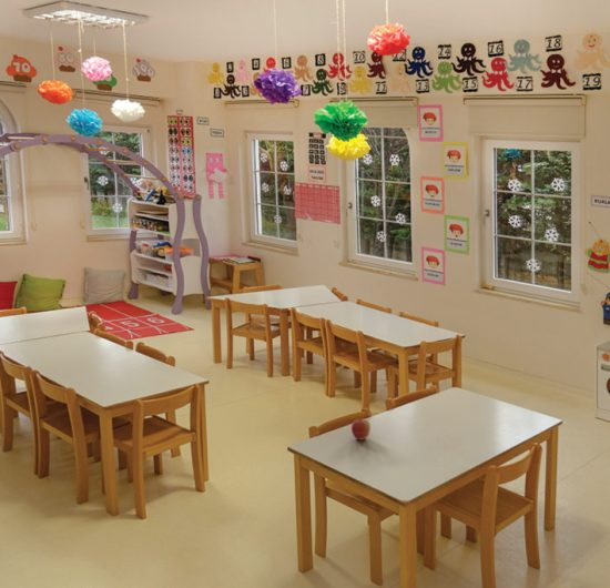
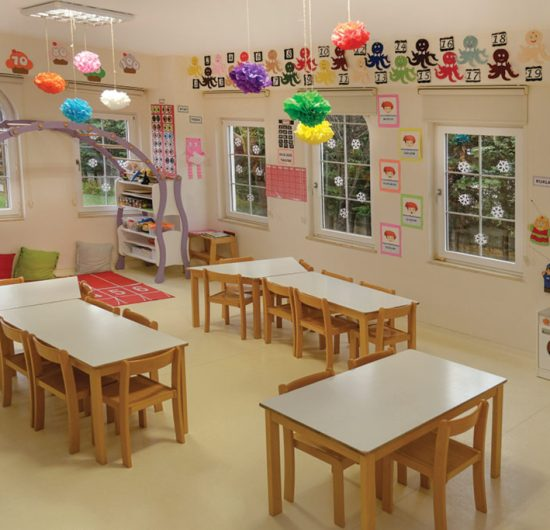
- apple [350,418,372,442]
